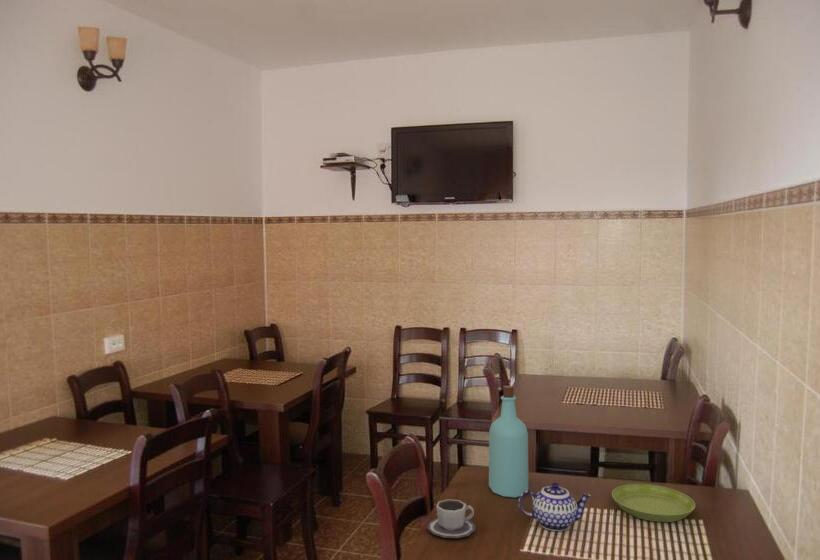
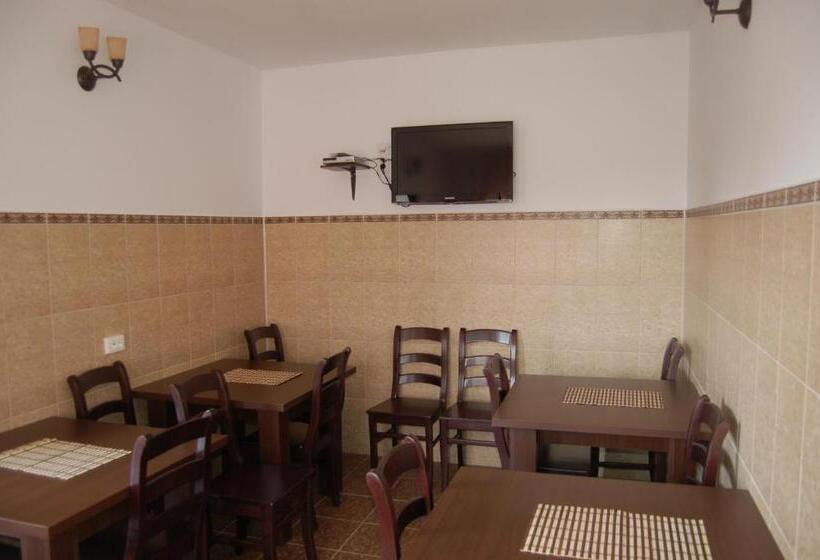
- cup [426,498,476,539]
- saucer [611,483,696,523]
- teapot [517,482,592,532]
- bottle [488,385,530,499]
